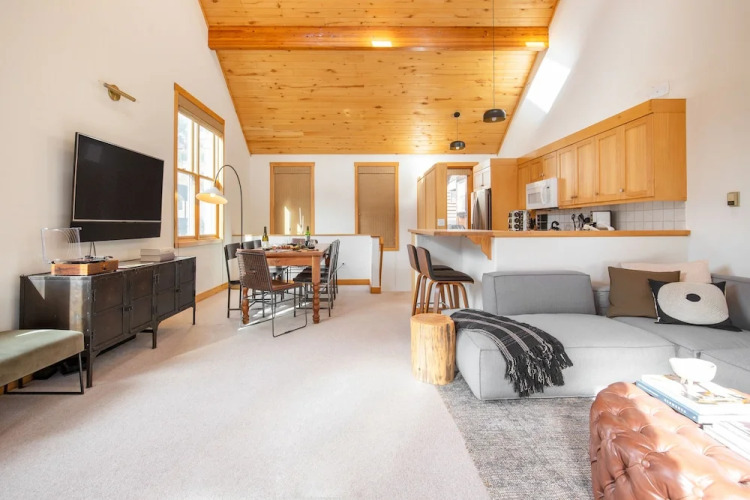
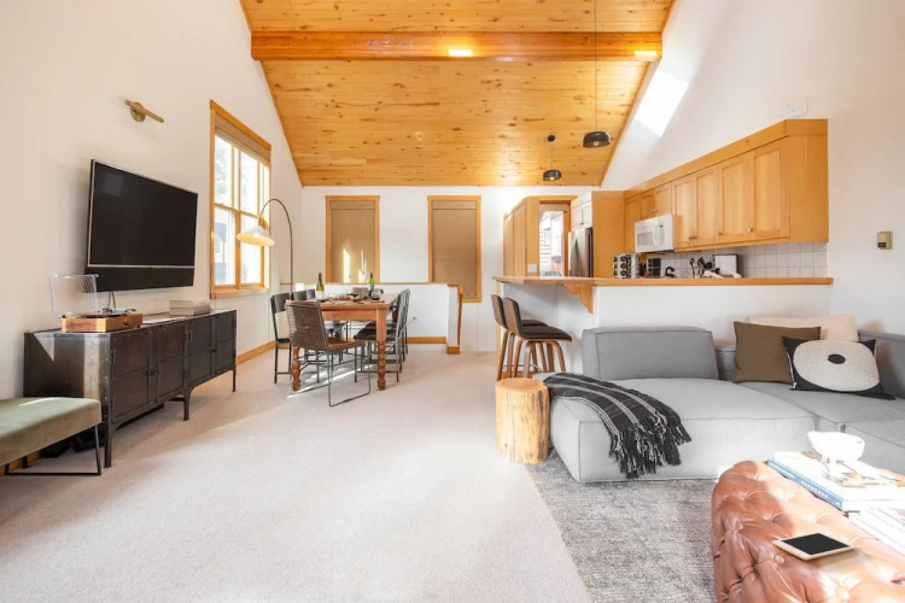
+ cell phone [771,531,857,561]
